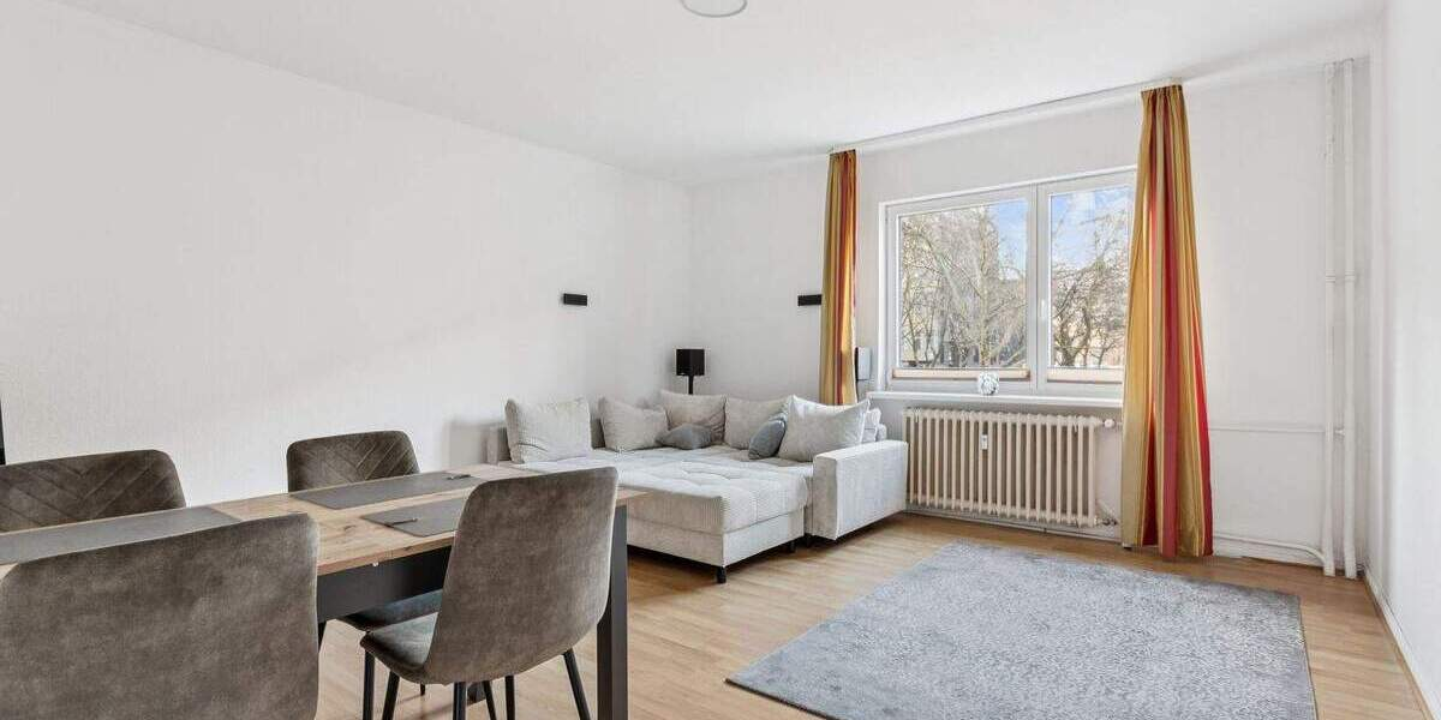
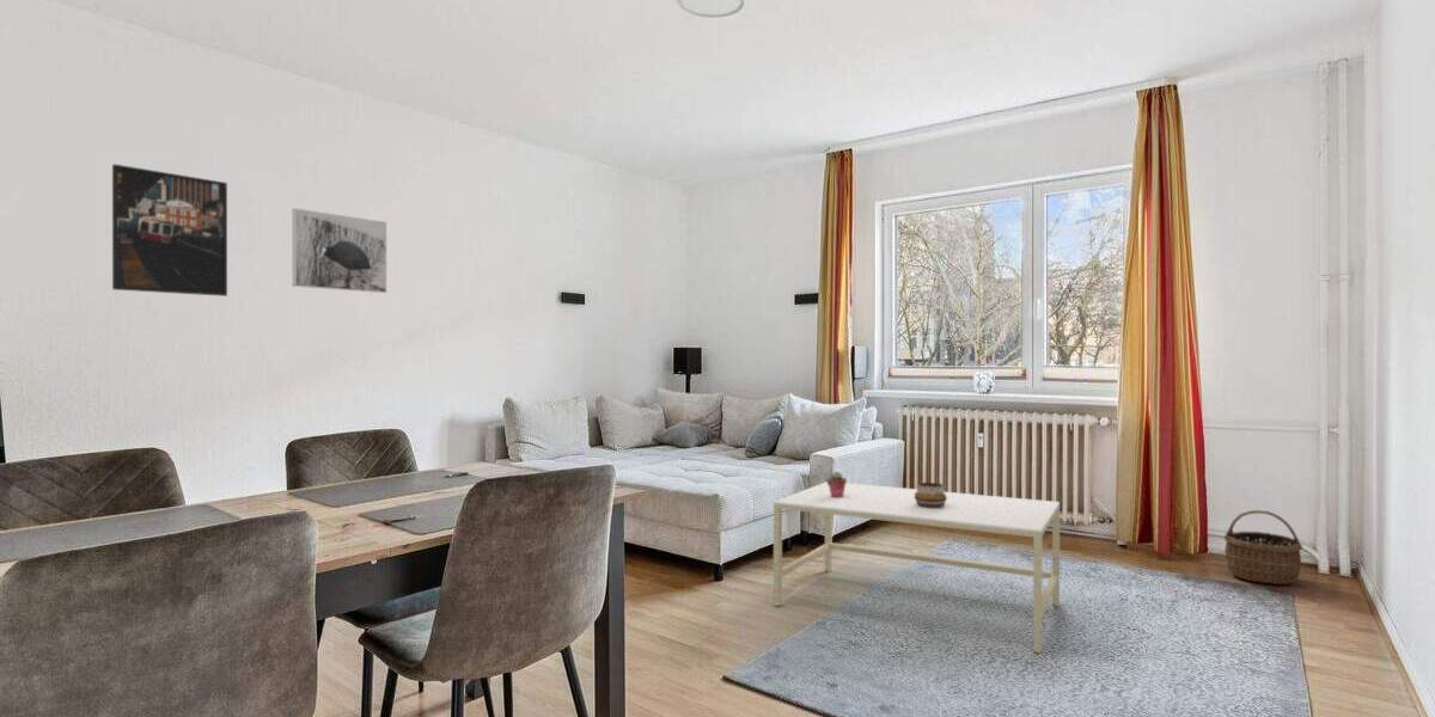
+ decorative bowl [915,482,947,508]
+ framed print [292,207,387,294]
+ coffee table [773,480,1061,654]
+ potted succulent [825,471,848,497]
+ wicker basket [1222,509,1303,586]
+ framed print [111,163,228,298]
